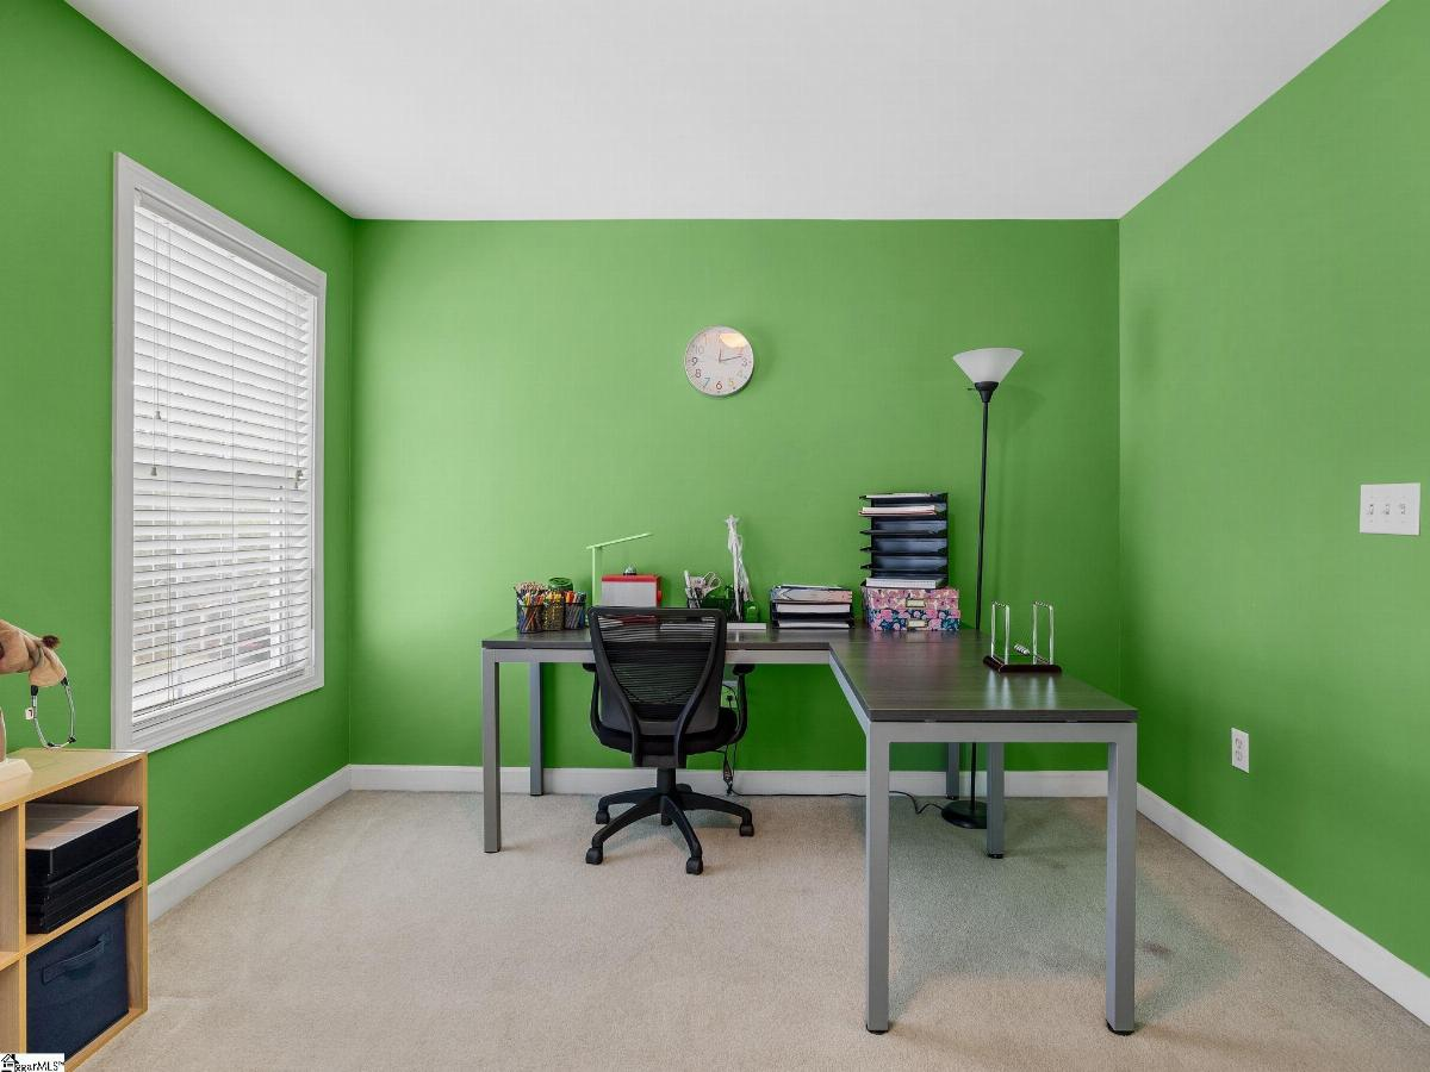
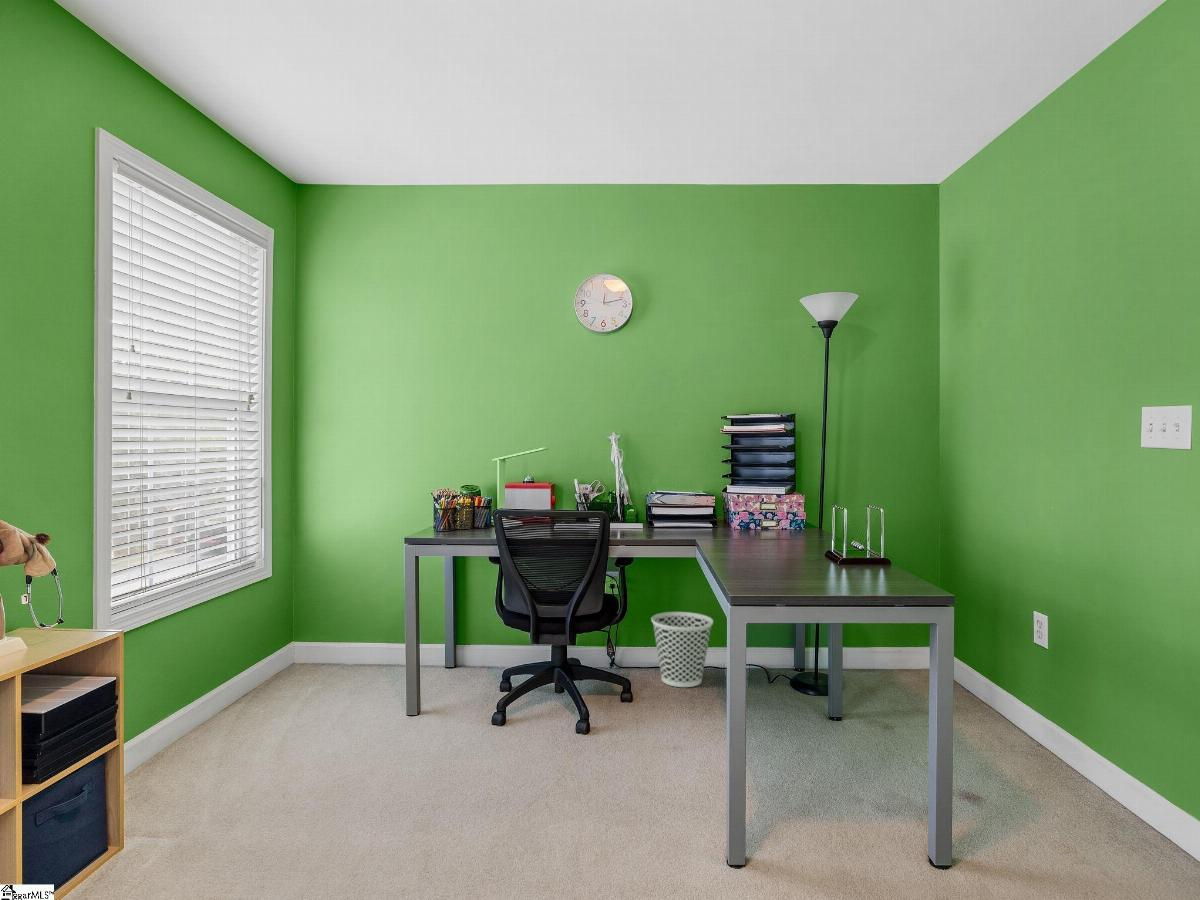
+ wastebasket [650,611,714,688]
